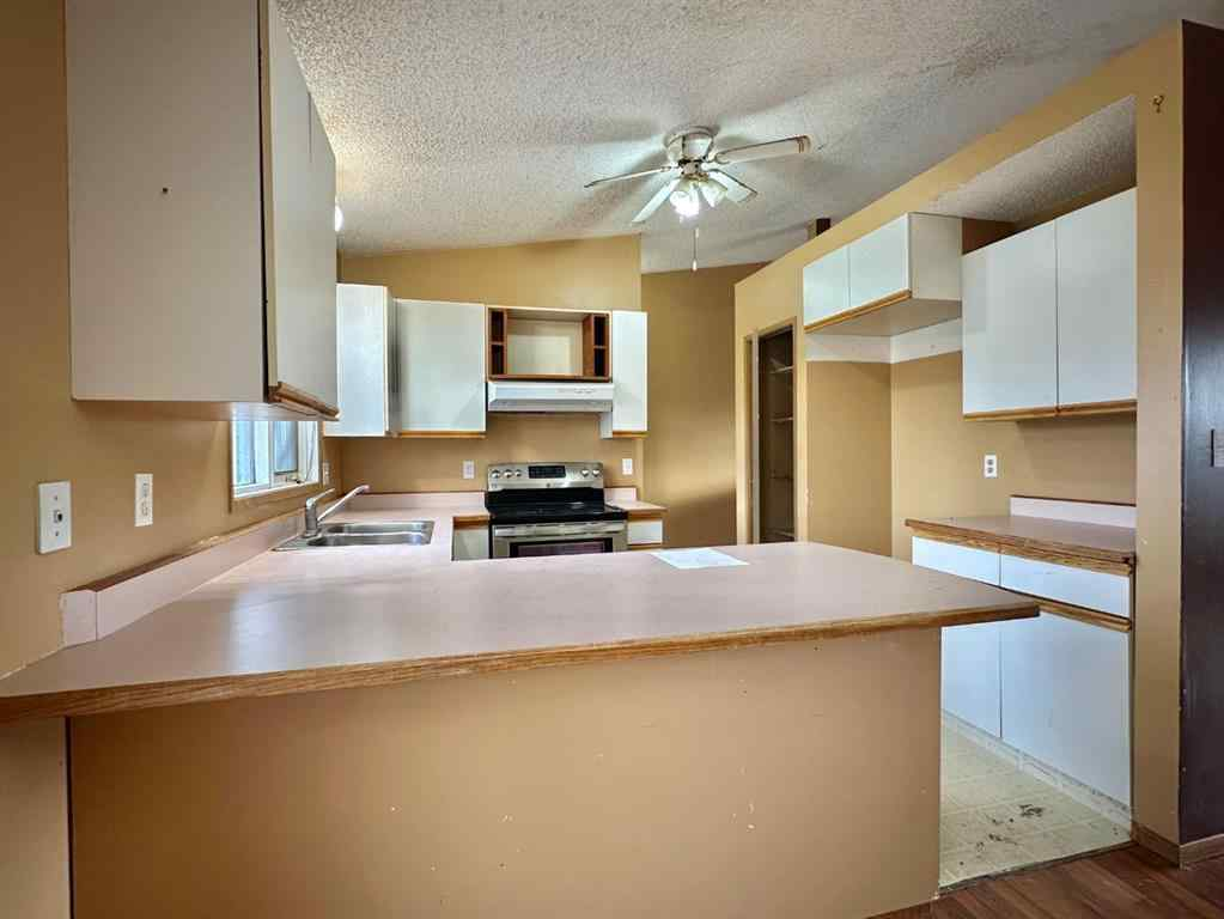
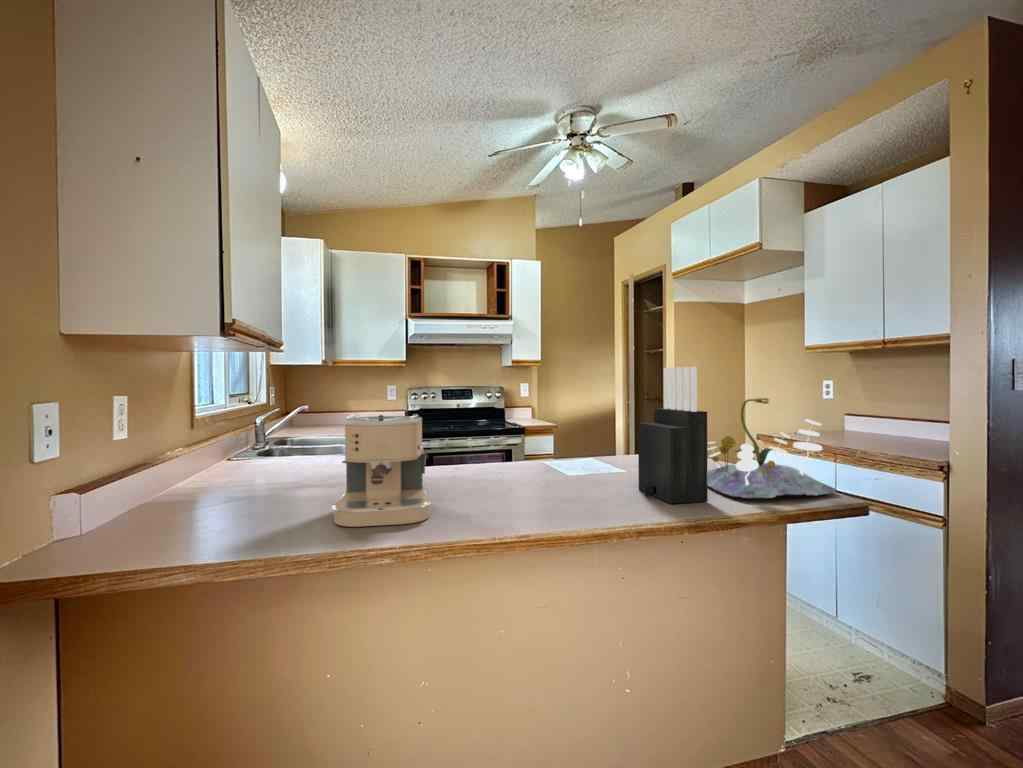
+ knife block [637,366,709,505]
+ coffee maker [331,413,433,528]
+ plant [707,397,837,499]
